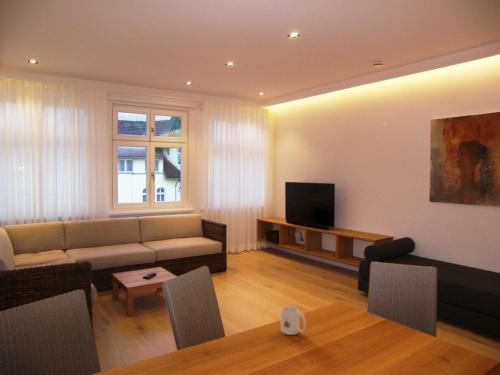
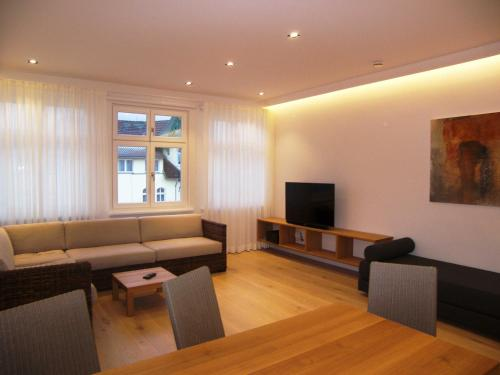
- mug [280,305,307,336]
